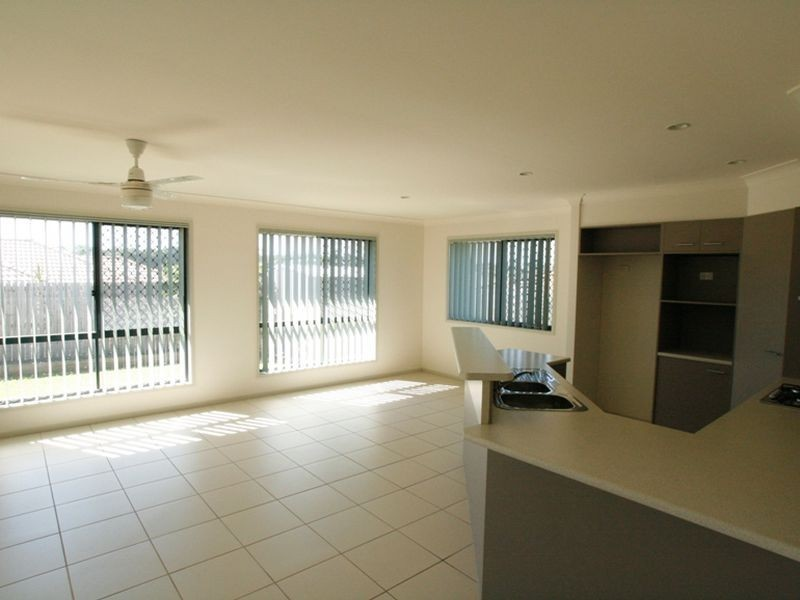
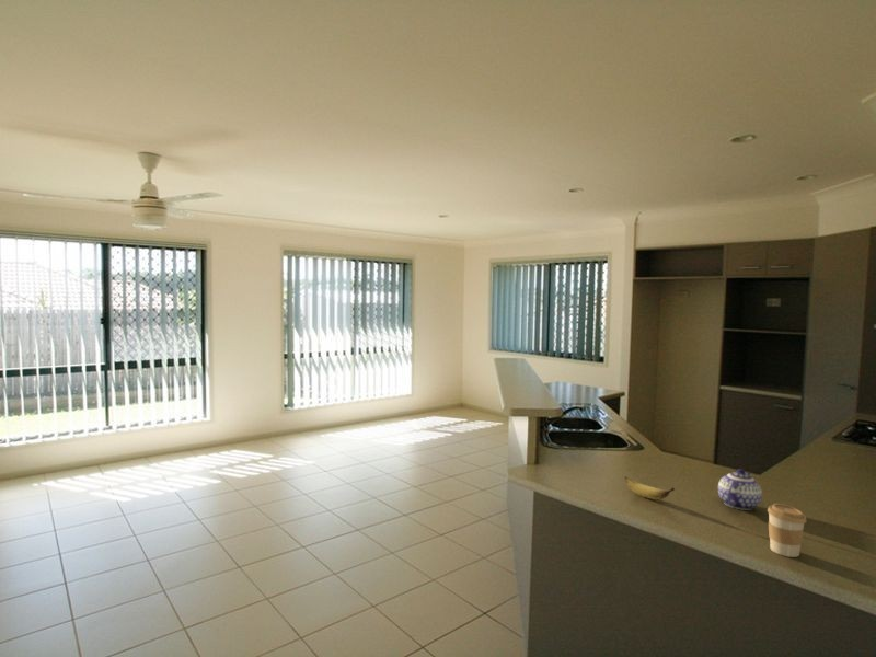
+ teapot [717,468,763,511]
+ banana [624,475,676,500]
+ coffee cup [766,503,807,558]
